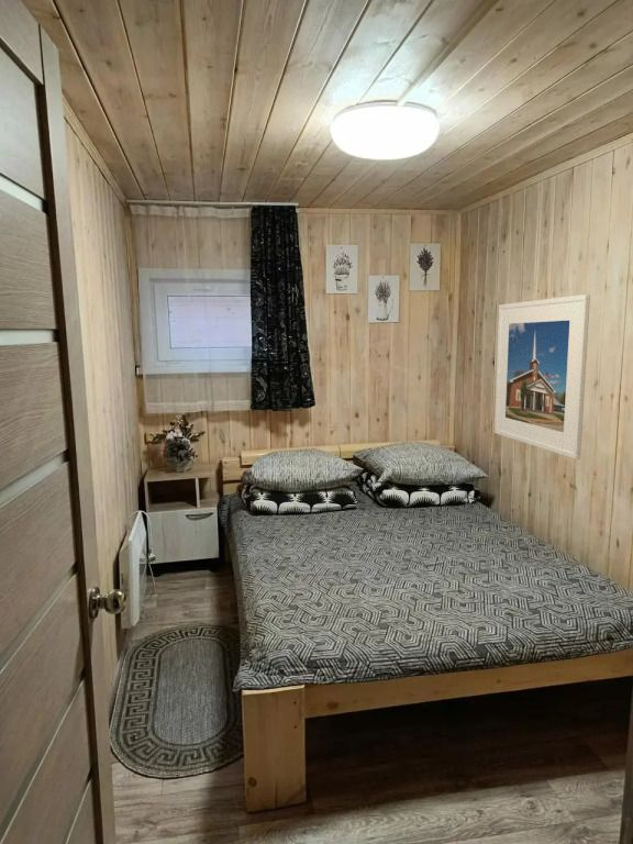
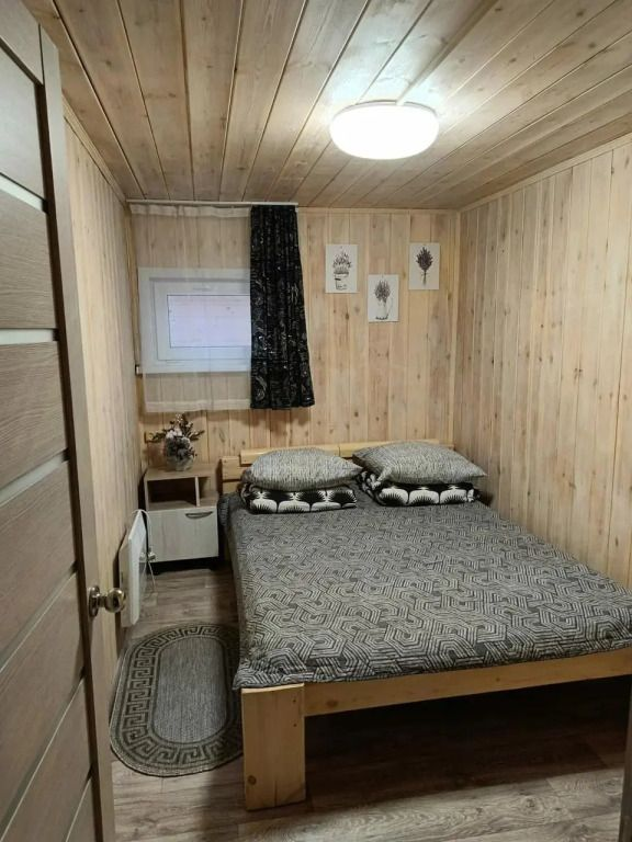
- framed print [493,293,591,460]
